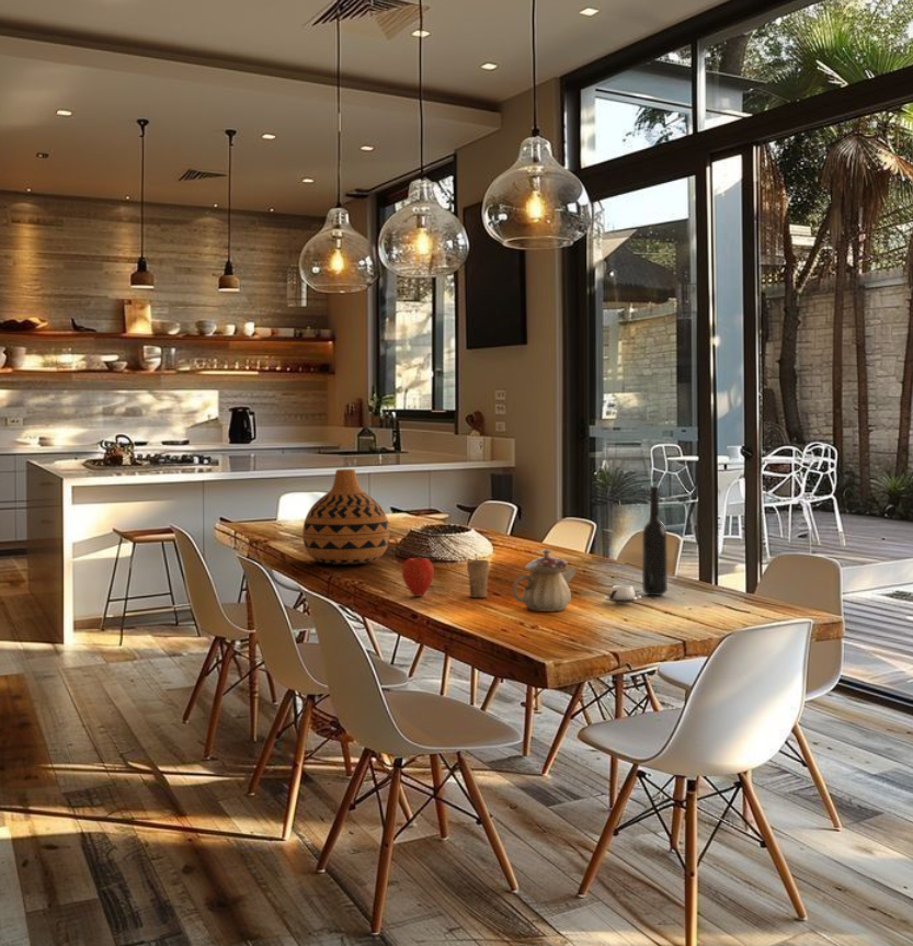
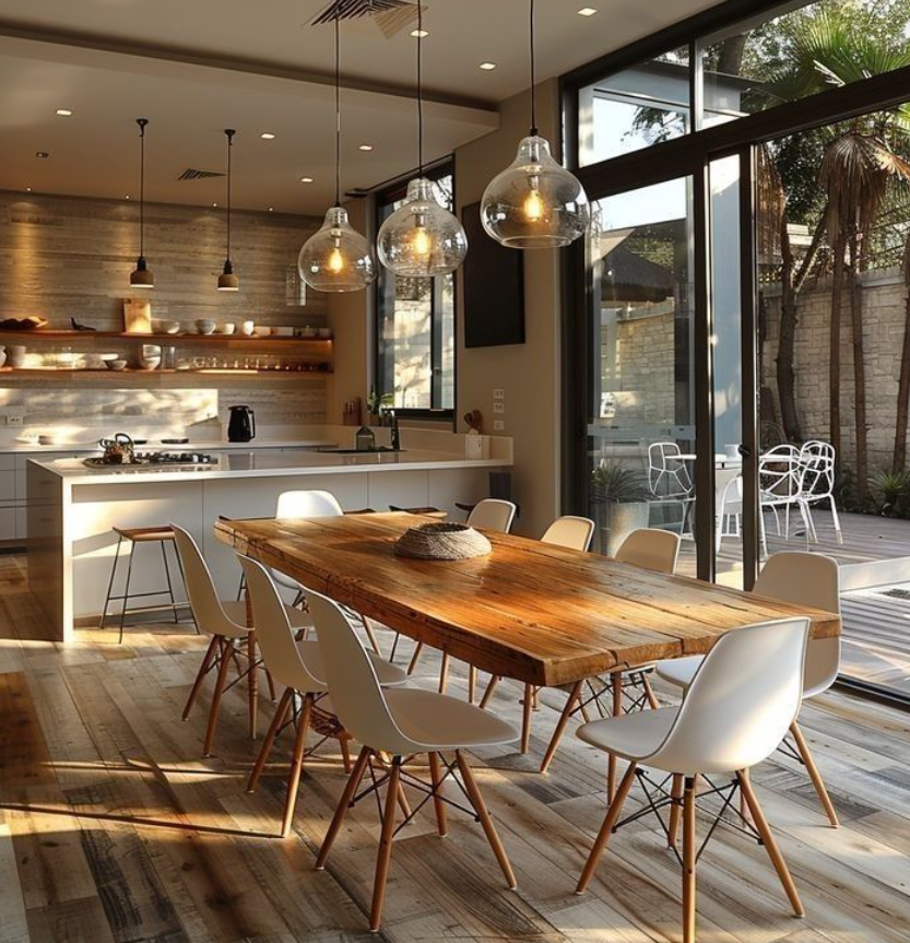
- vase [301,468,390,566]
- cup [603,584,642,605]
- apple [401,557,435,597]
- bottle [641,485,669,596]
- cup [466,552,490,599]
- teapot [512,547,578,613]
